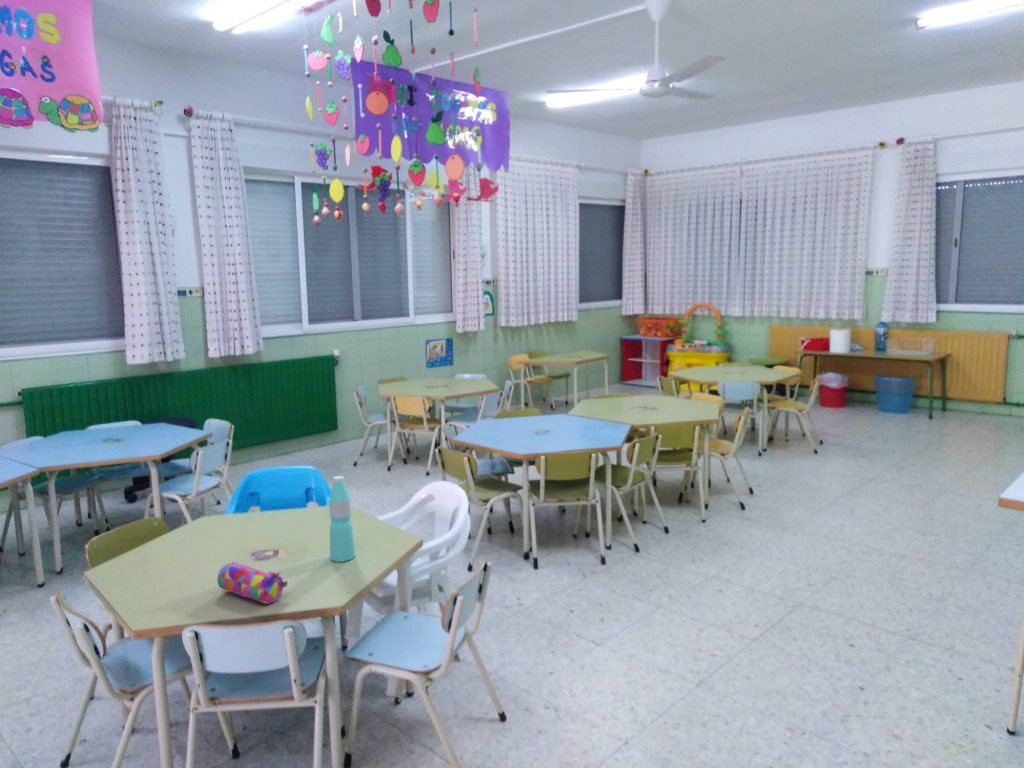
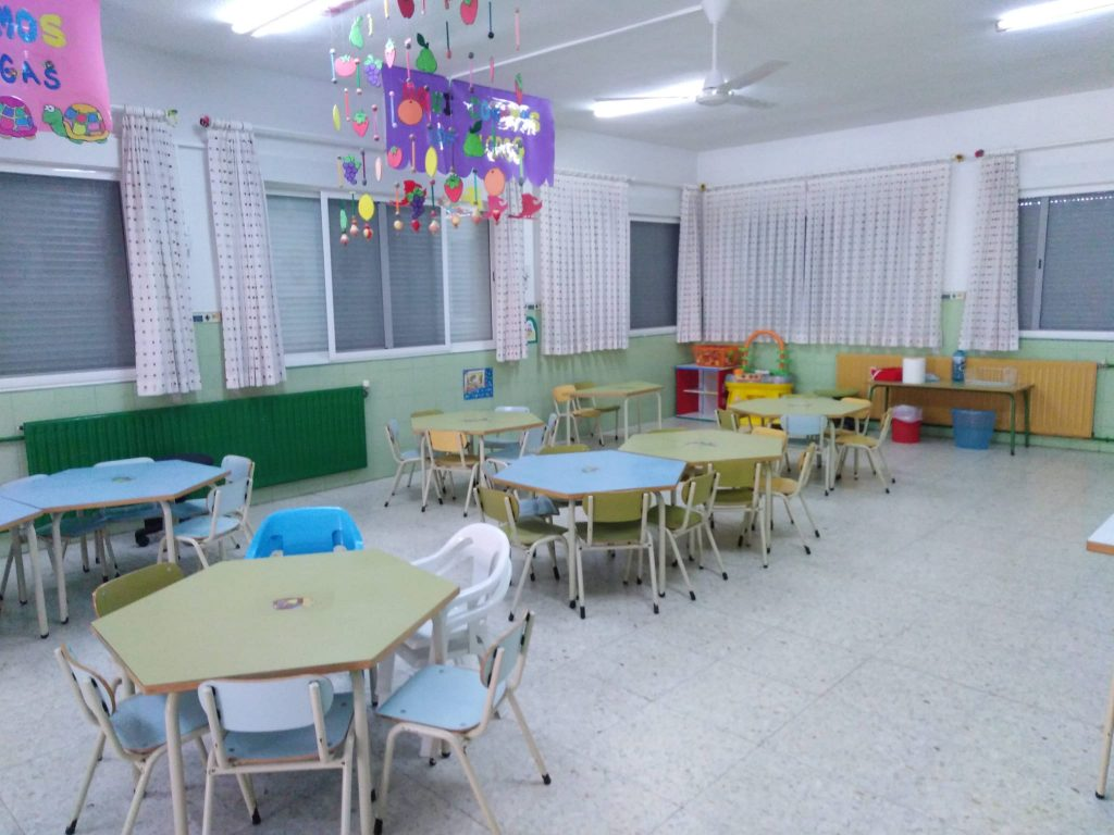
- pencil case [216,561,288,605]
- water bottle [328,475,356,563]
